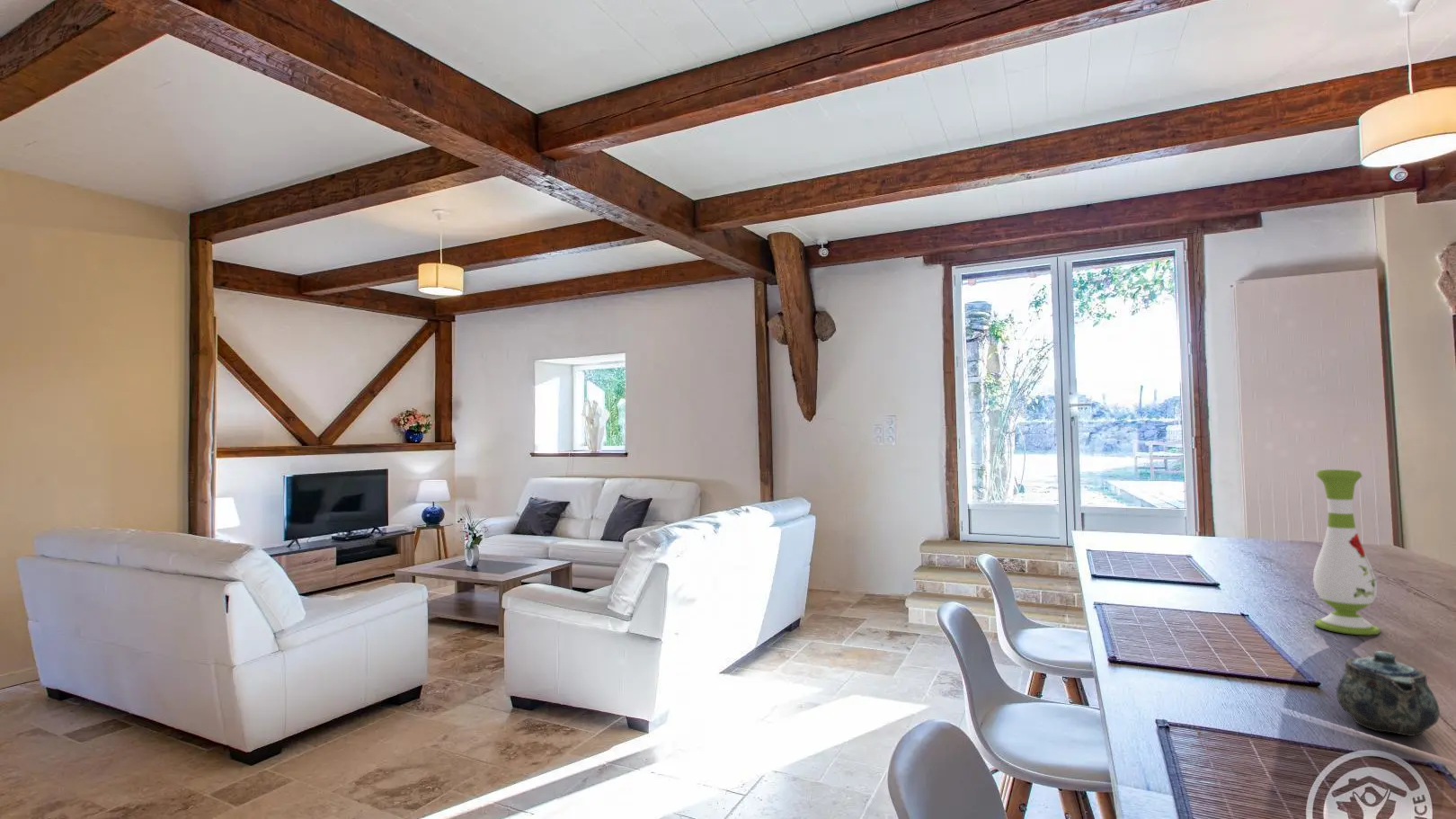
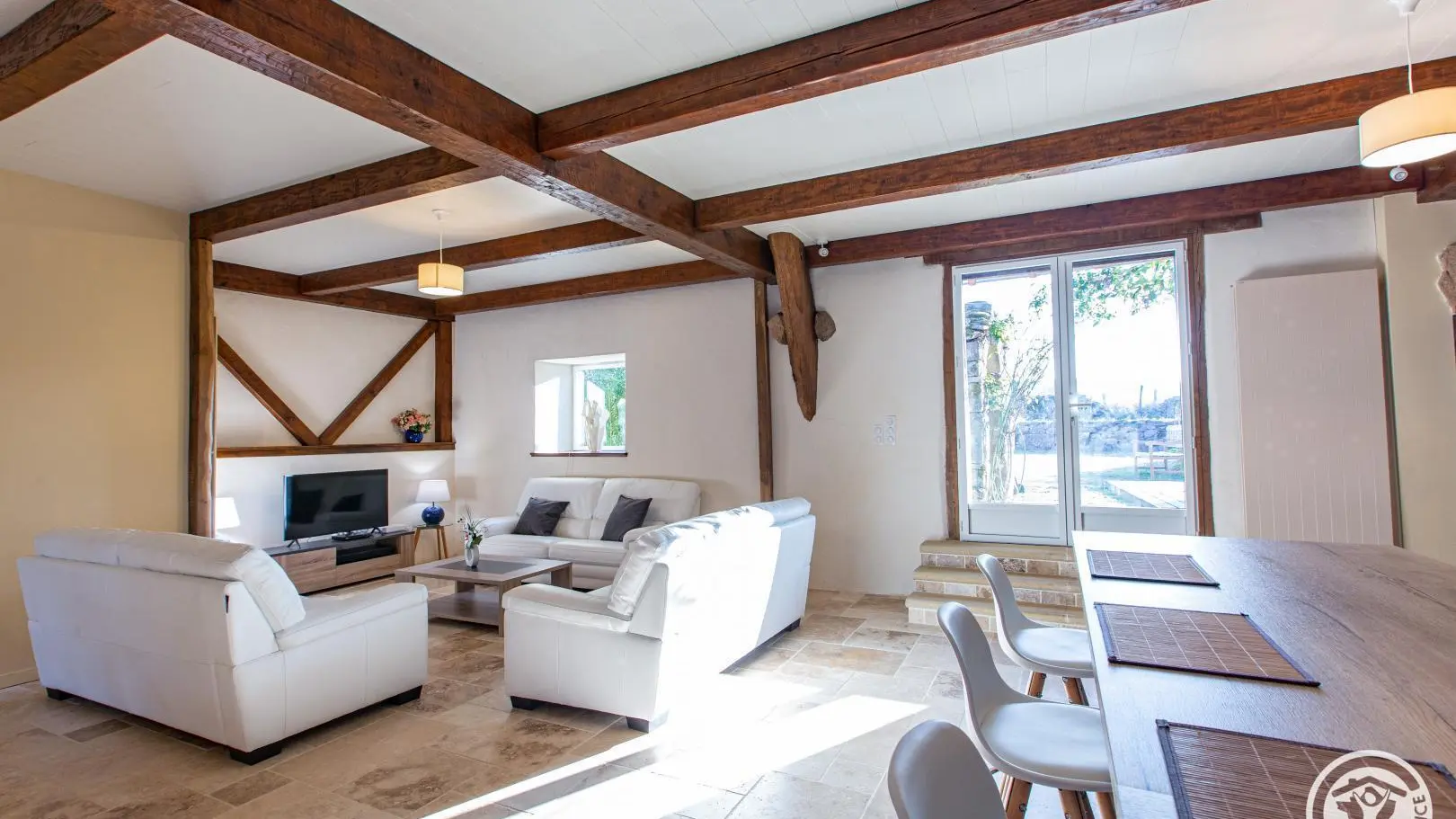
- chinaware [1336,650,1441,737]
- vase [1312,468,1381,637]
